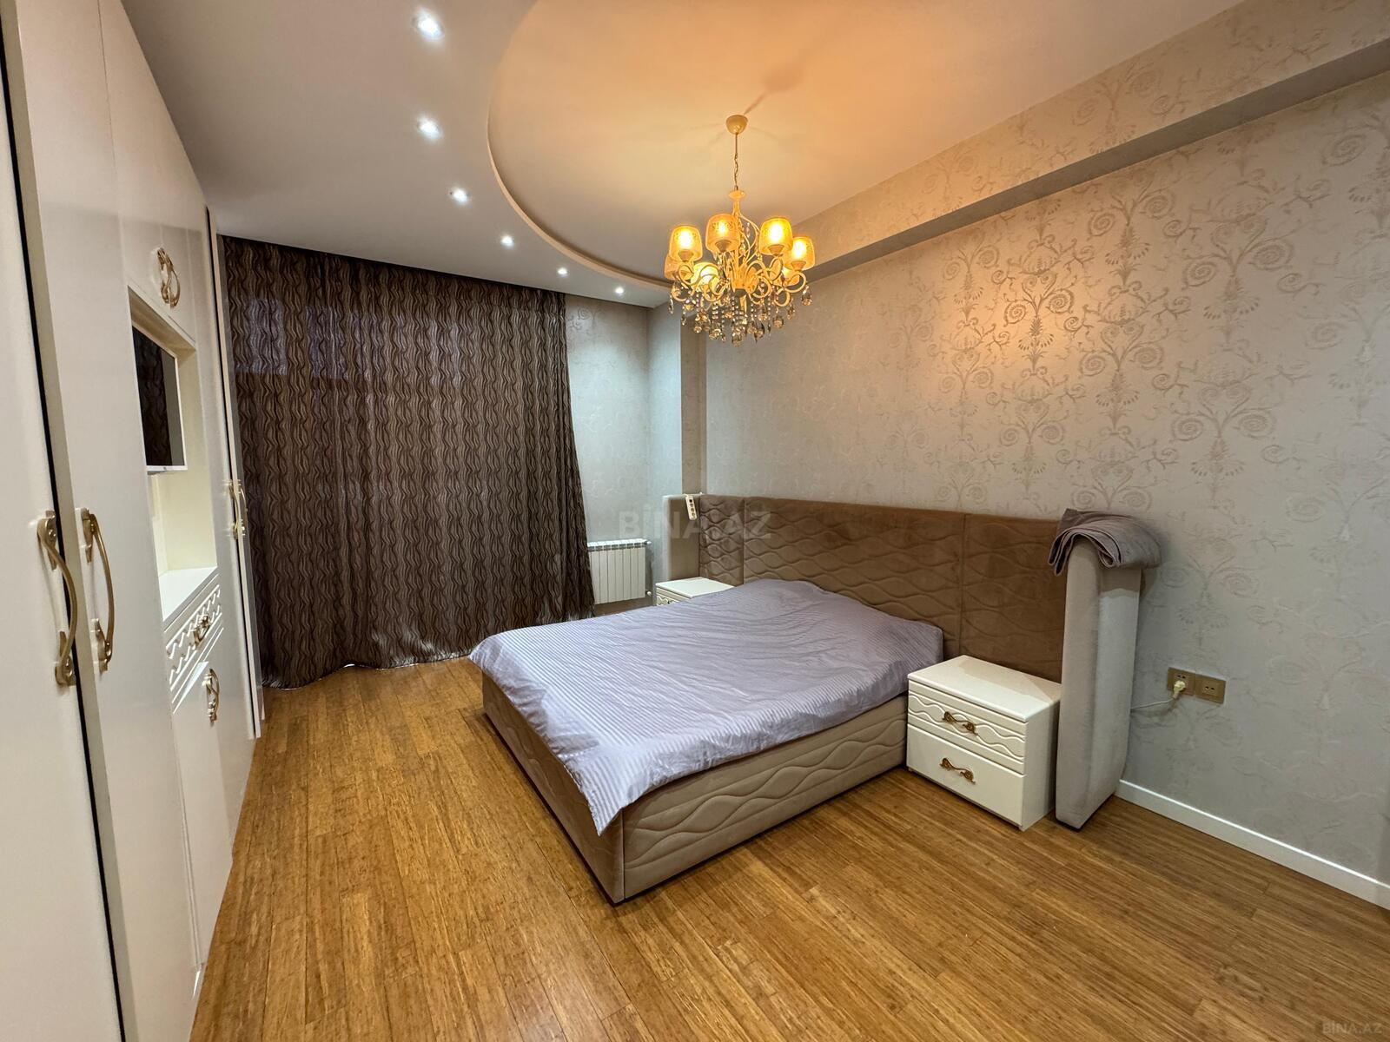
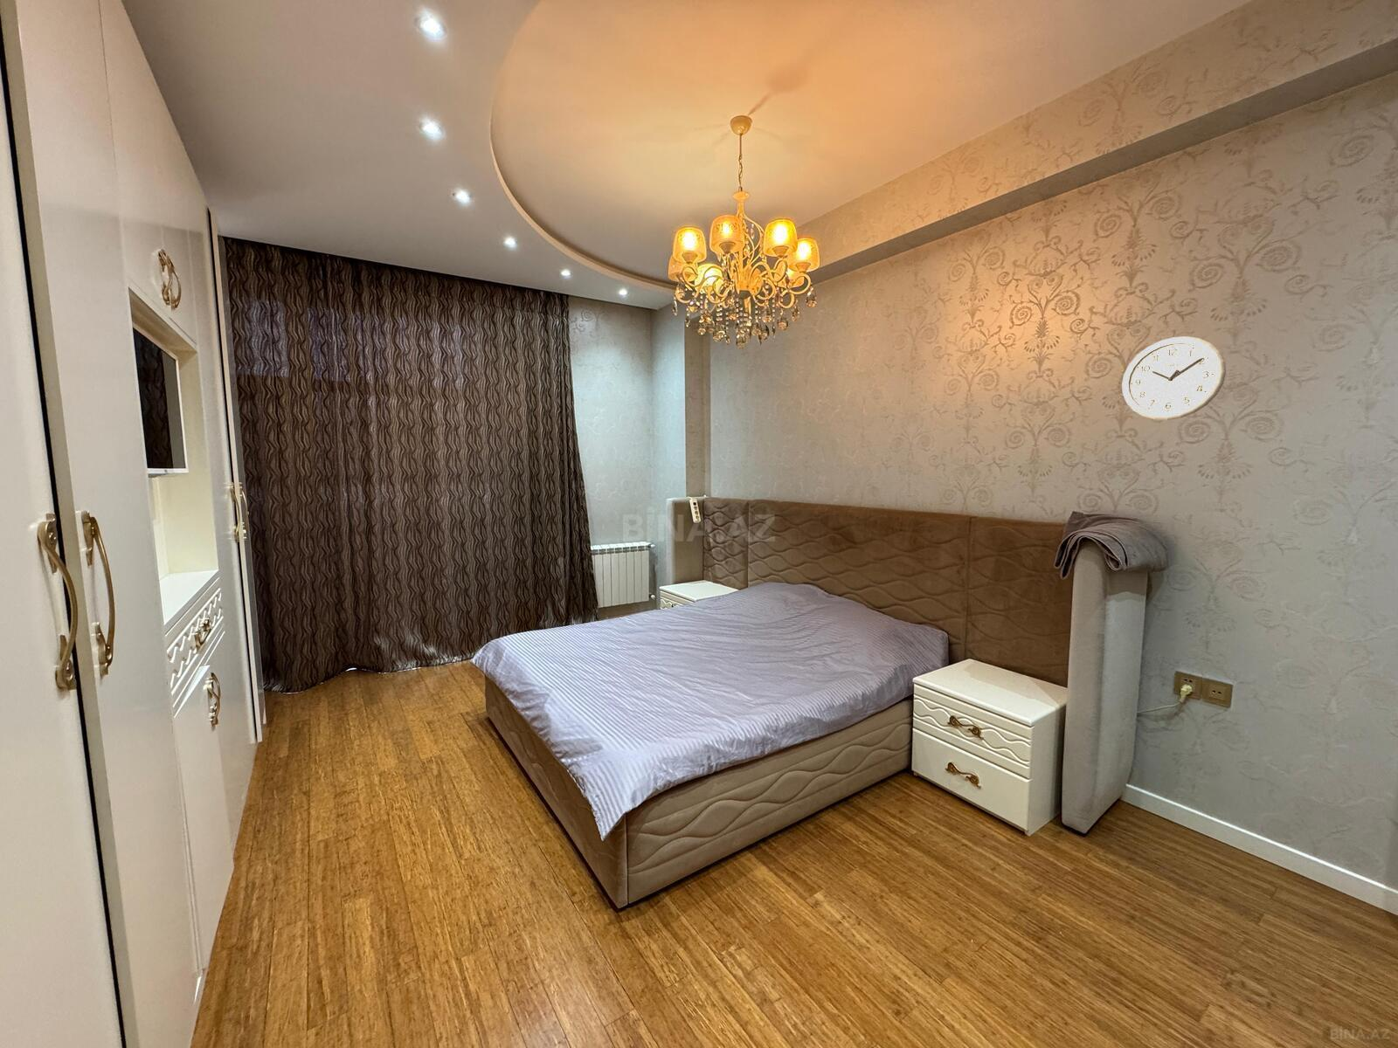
+ wall clock [1121,336,1226,421]
